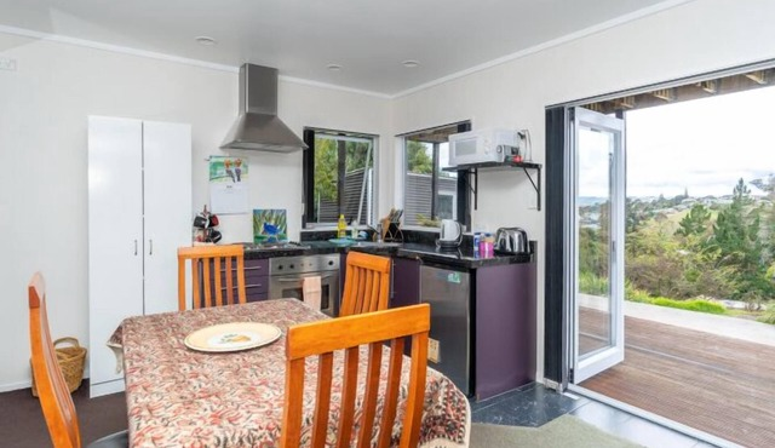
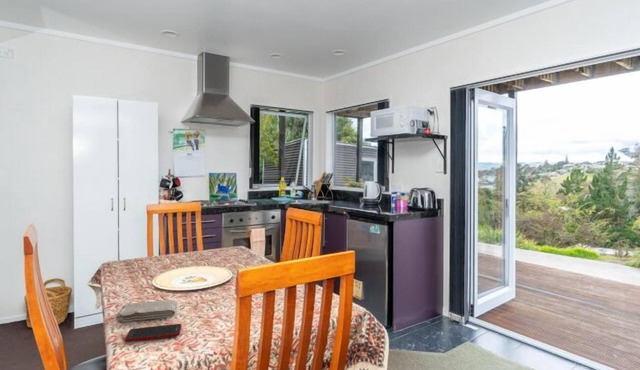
+ cell phone [124,323,182,343]
+ washcloth [115,299,178,322]
